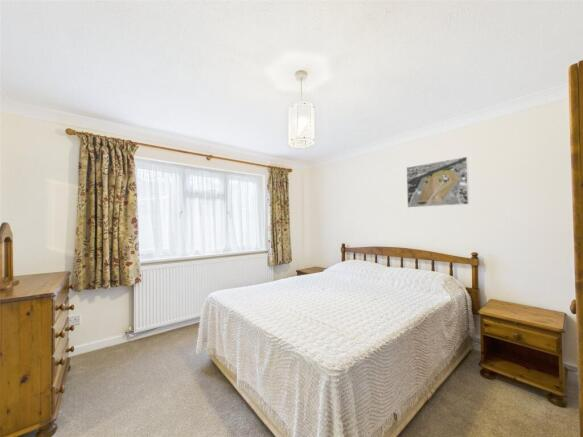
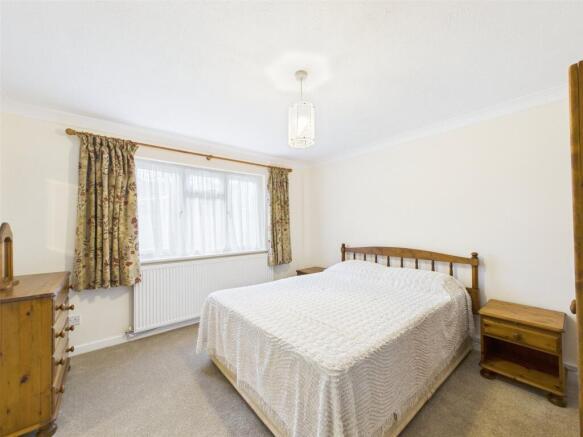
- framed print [406,156,470,208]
